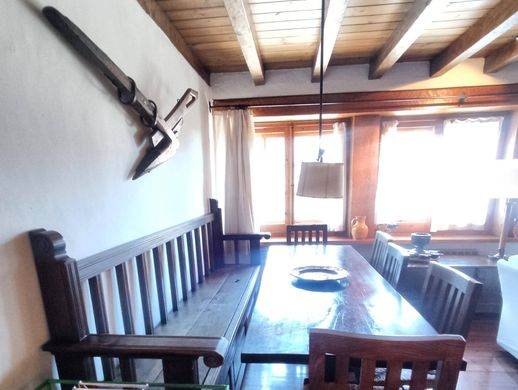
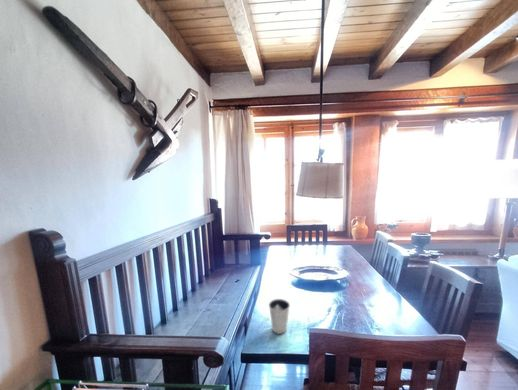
+ dixie cup [268,298,291,335]
